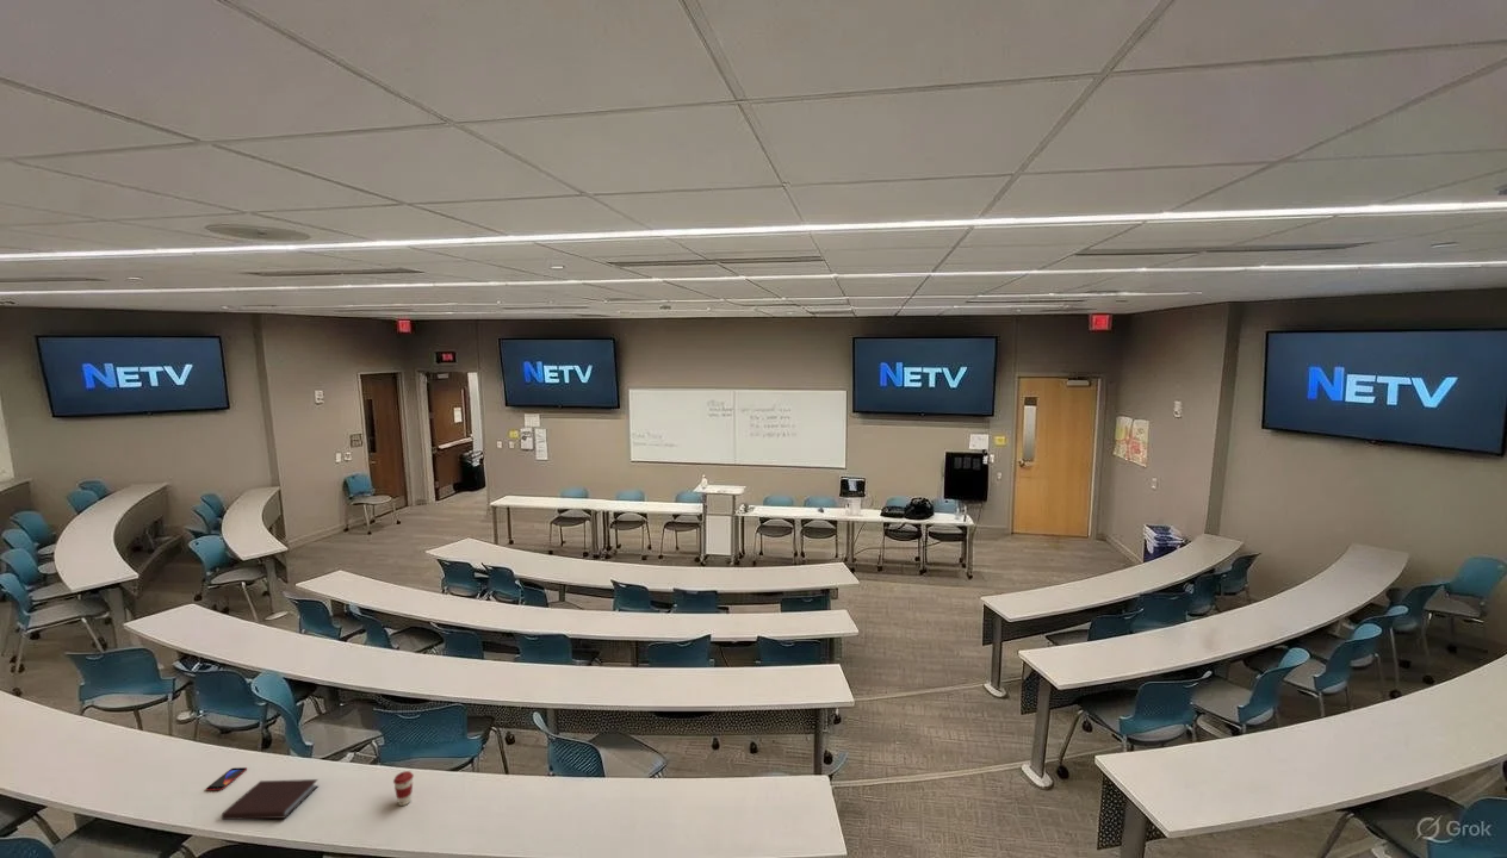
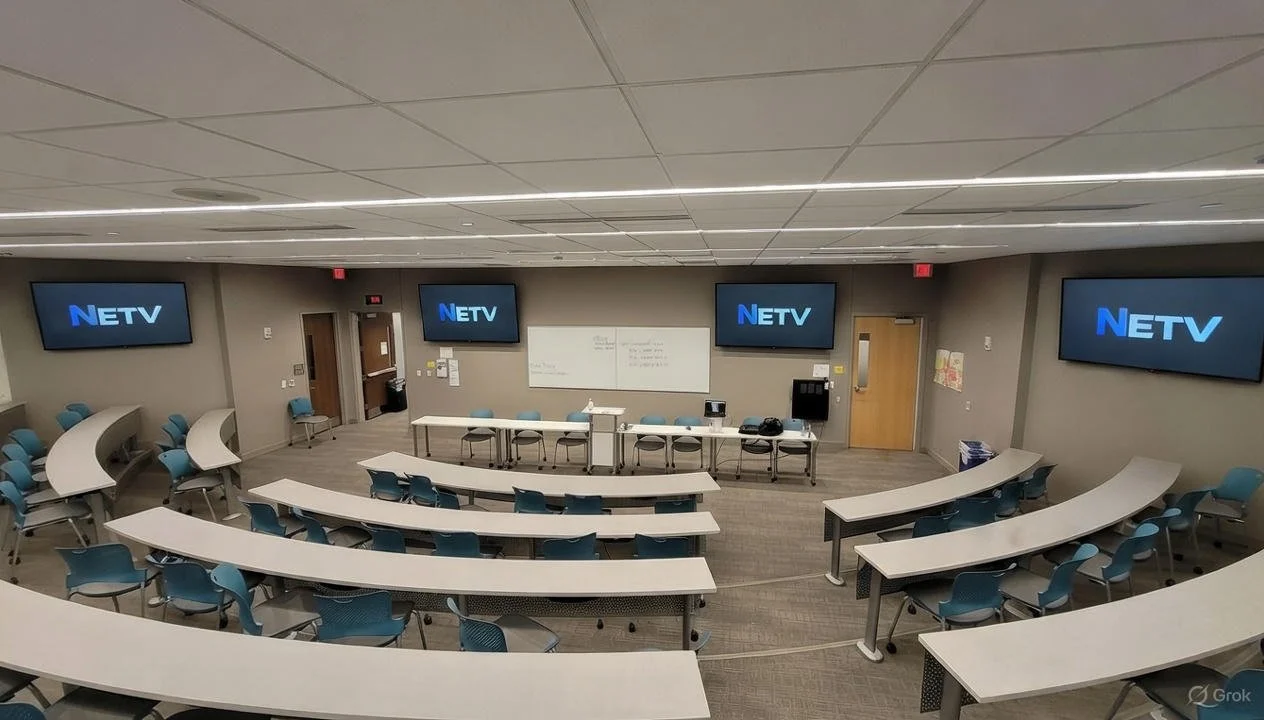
- notebook [221,778,320,821]
- smartphone [205,766,248,791]
- coffee cup [392,770,415,807]
